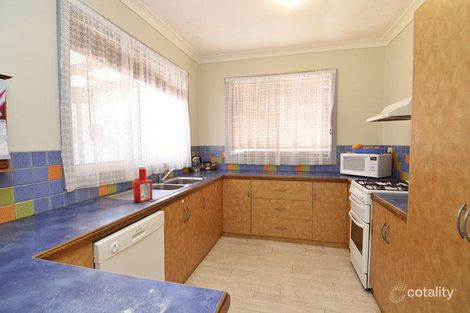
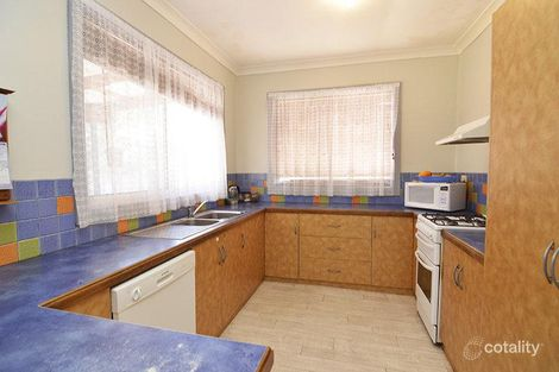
- soap bottle [132,165,153,203]
